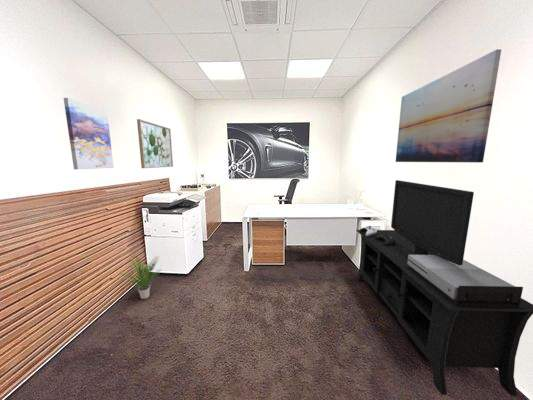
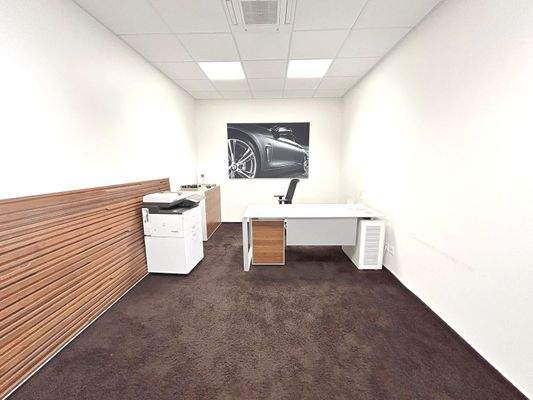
- wall art [63,97,115,170]
- wall art [395,48,502,164]
- media console [355,179,533,397]
- wall art [136,118,174,169]
- potted plant [117,255,163,300]
